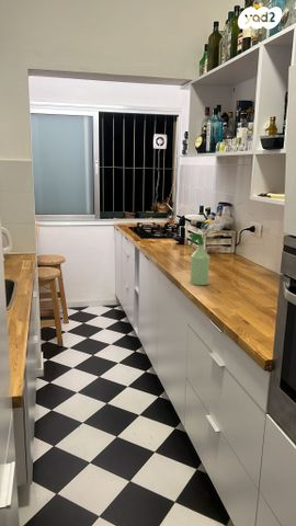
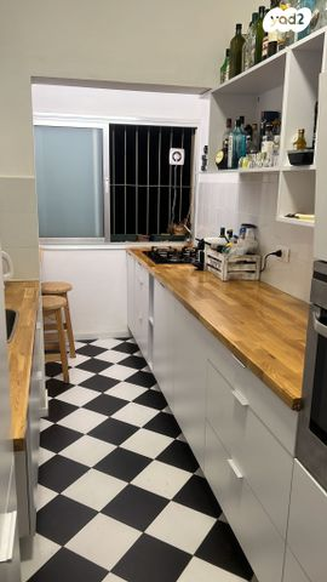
- spray bottle [187,232,210,286]
